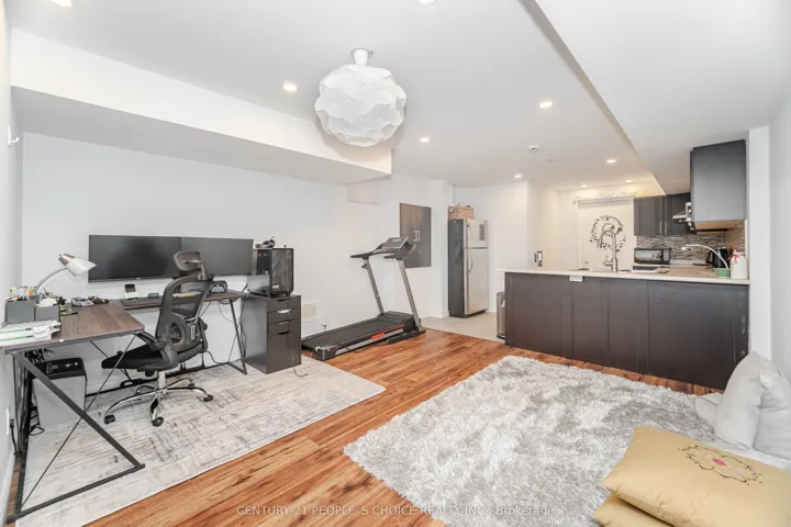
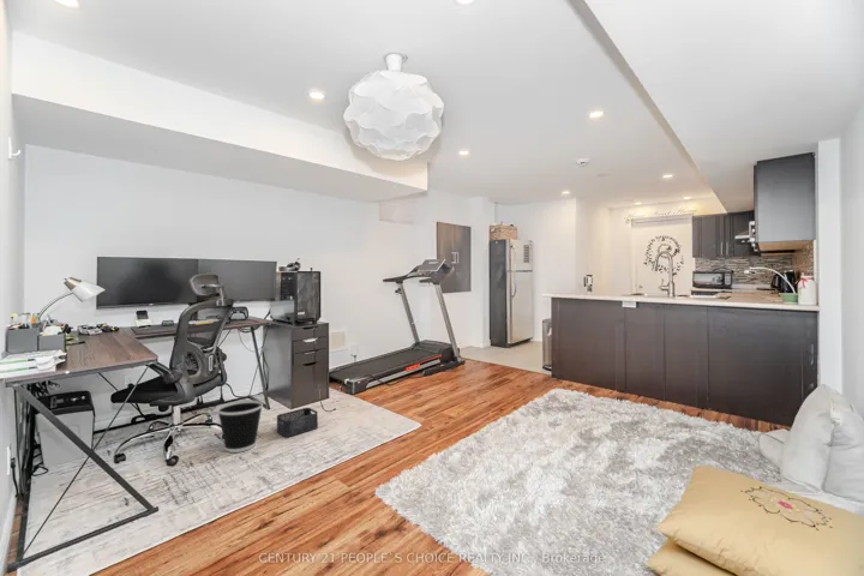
+ storage bin [276,407,319,438]
+ wastebasket [216,400,264,454]
